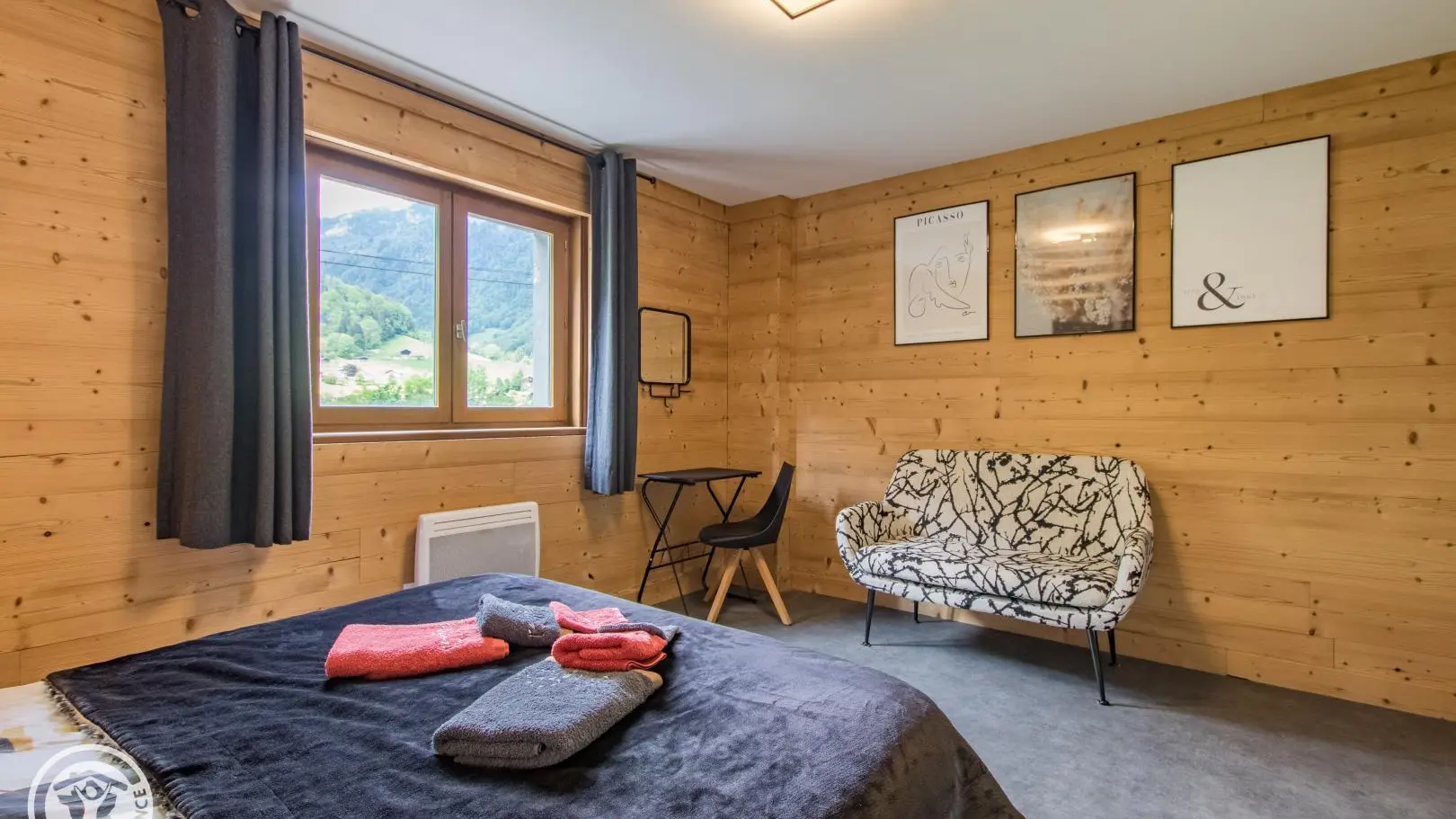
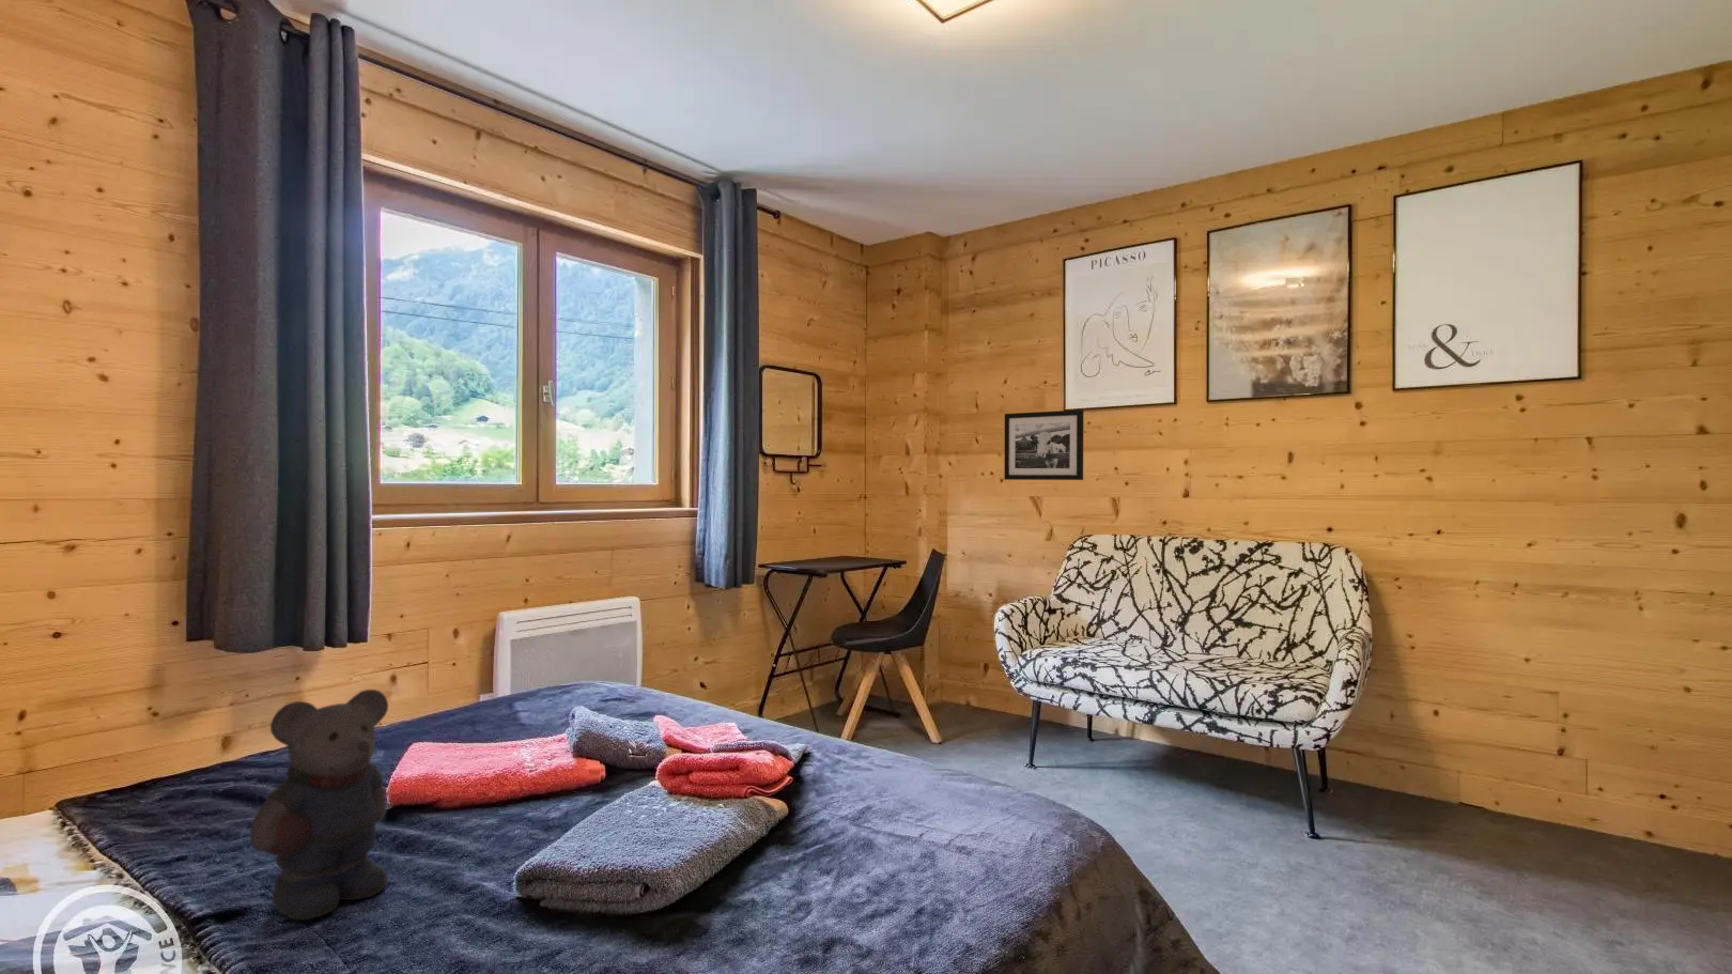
+ bear [213,689,389,930]
+ picture frame [1003,408,1085,482]
